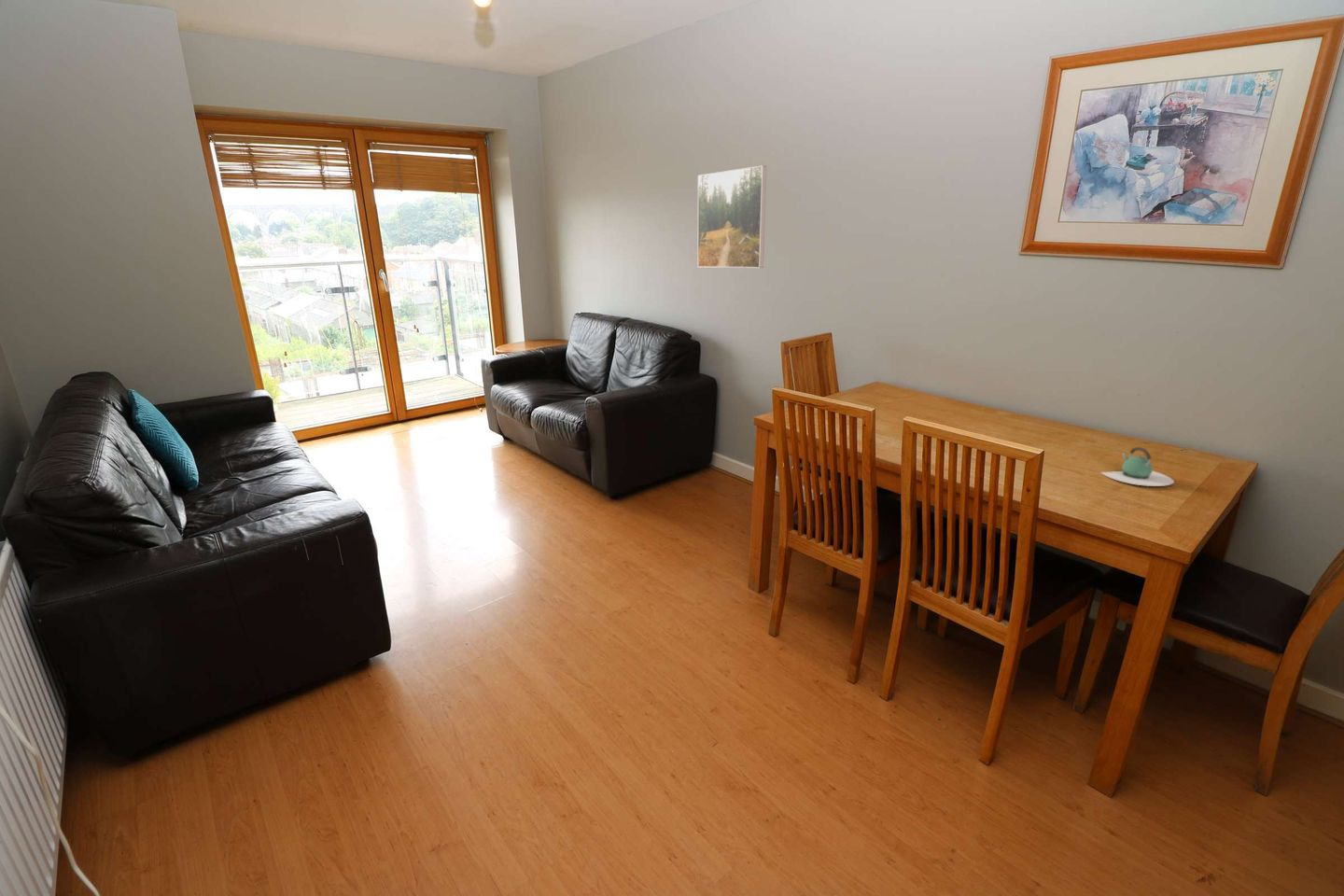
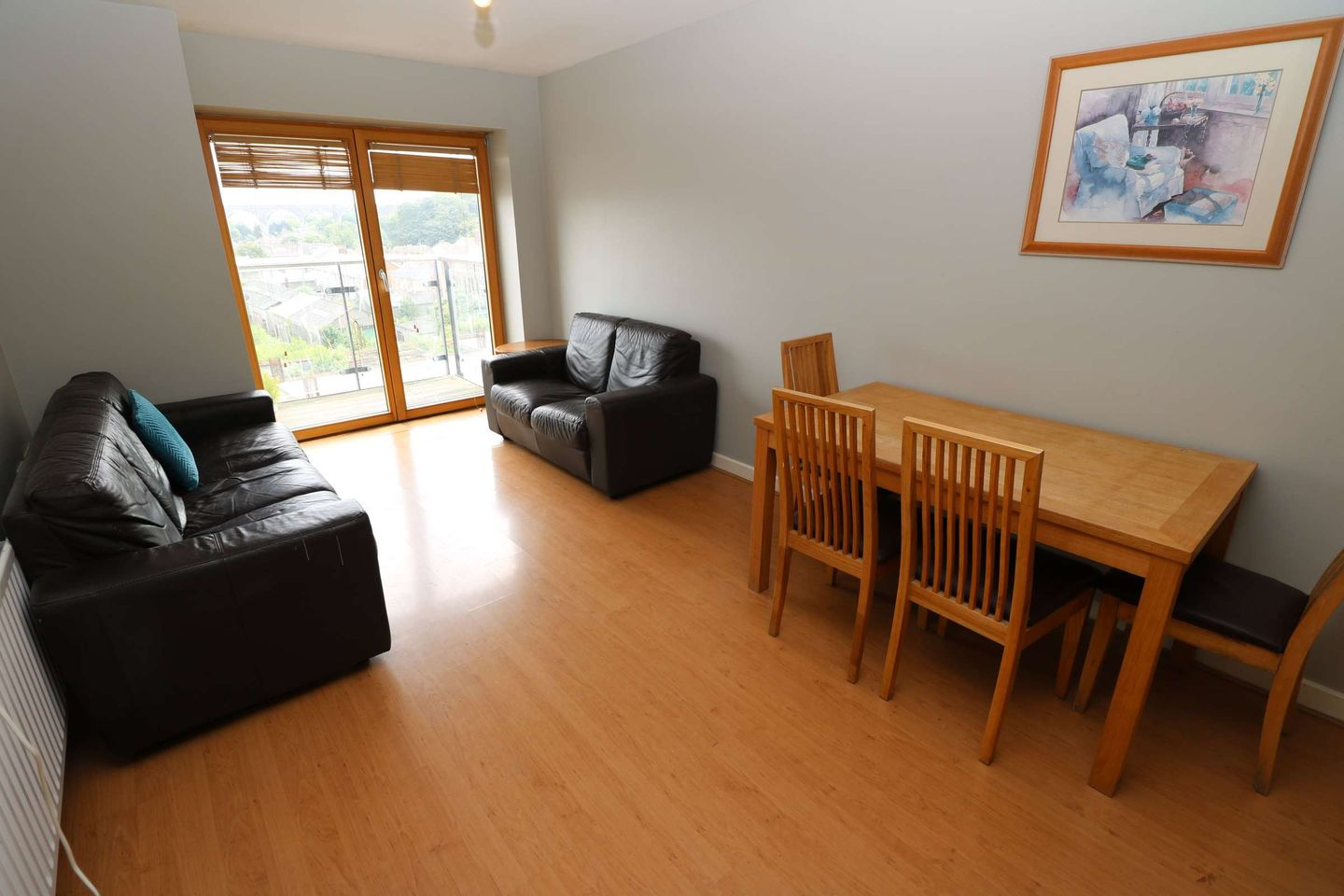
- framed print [697,164,767,269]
- teapot [1099,446,1175,487]
